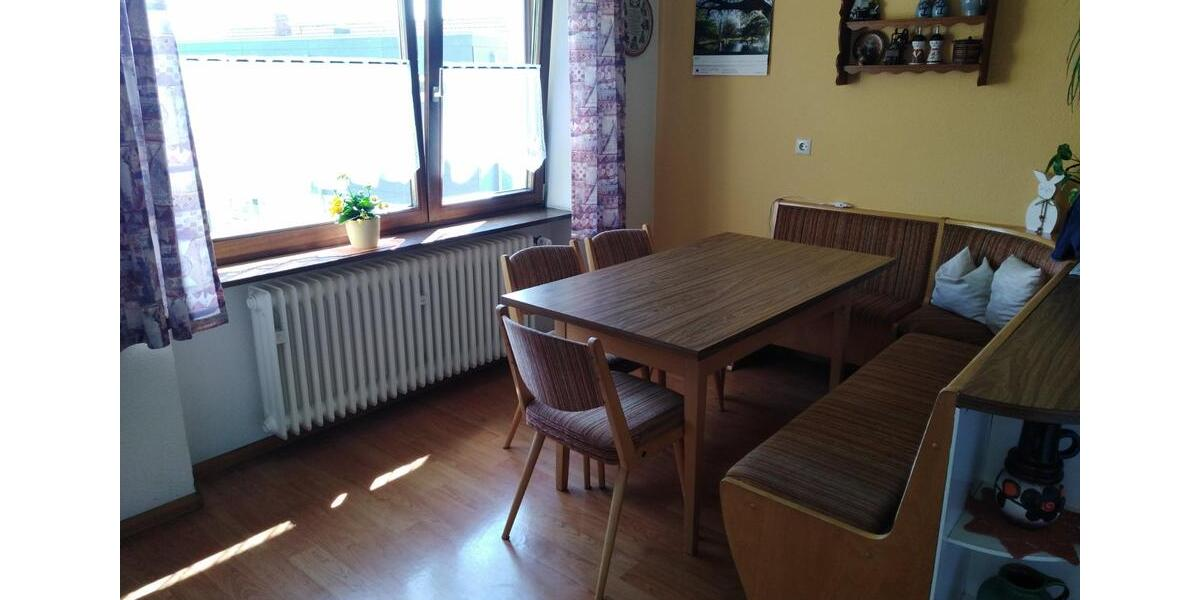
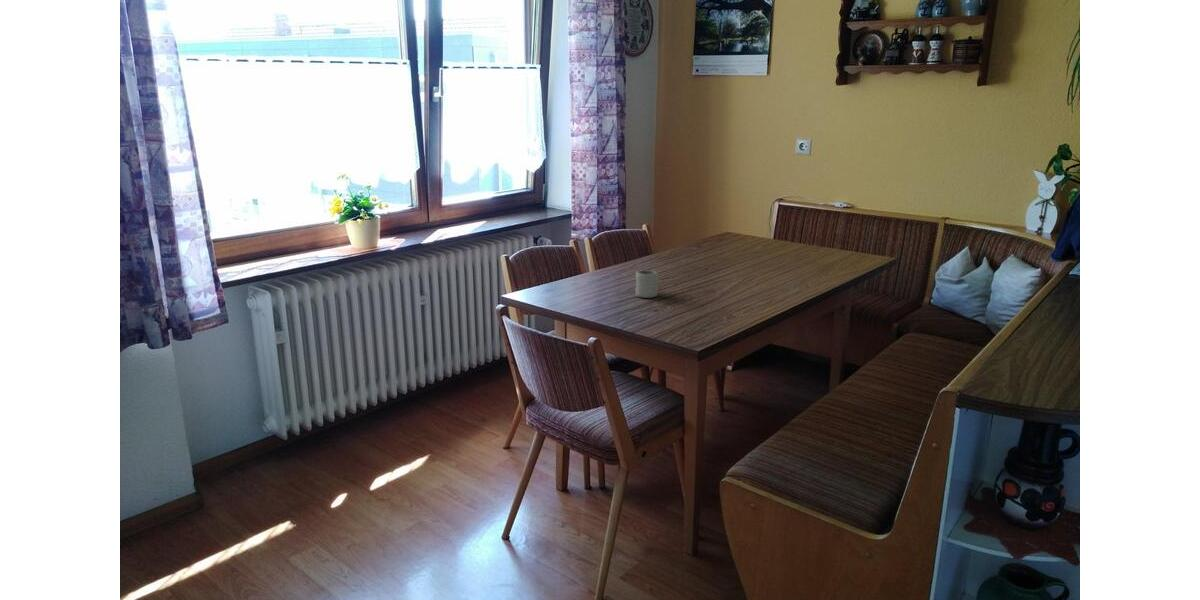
+ cup [635,269,659,299]
